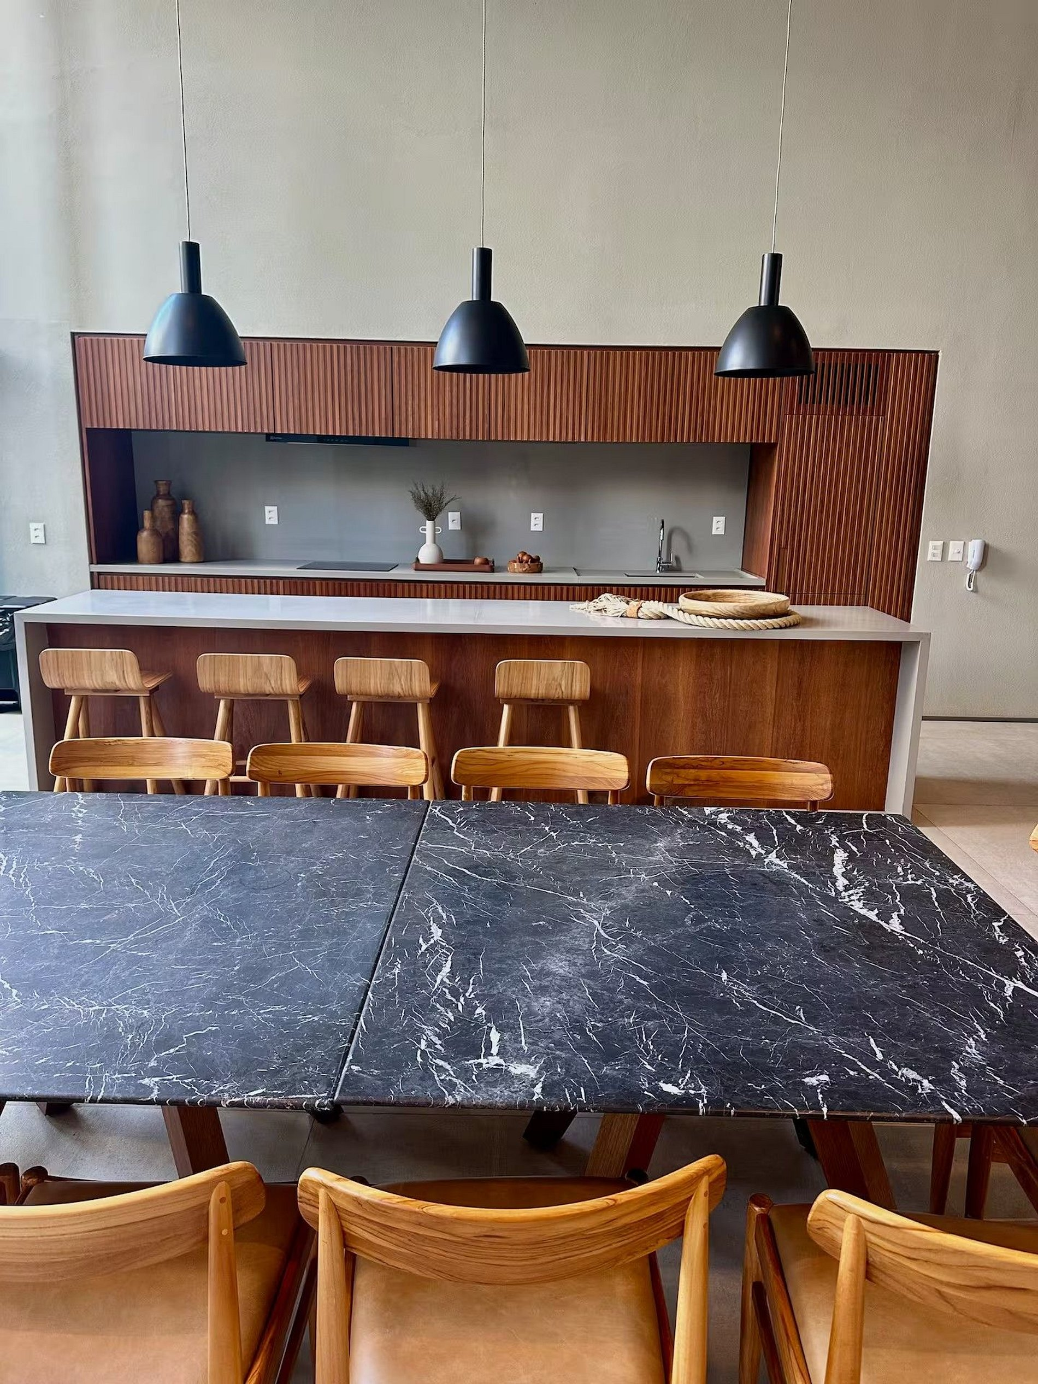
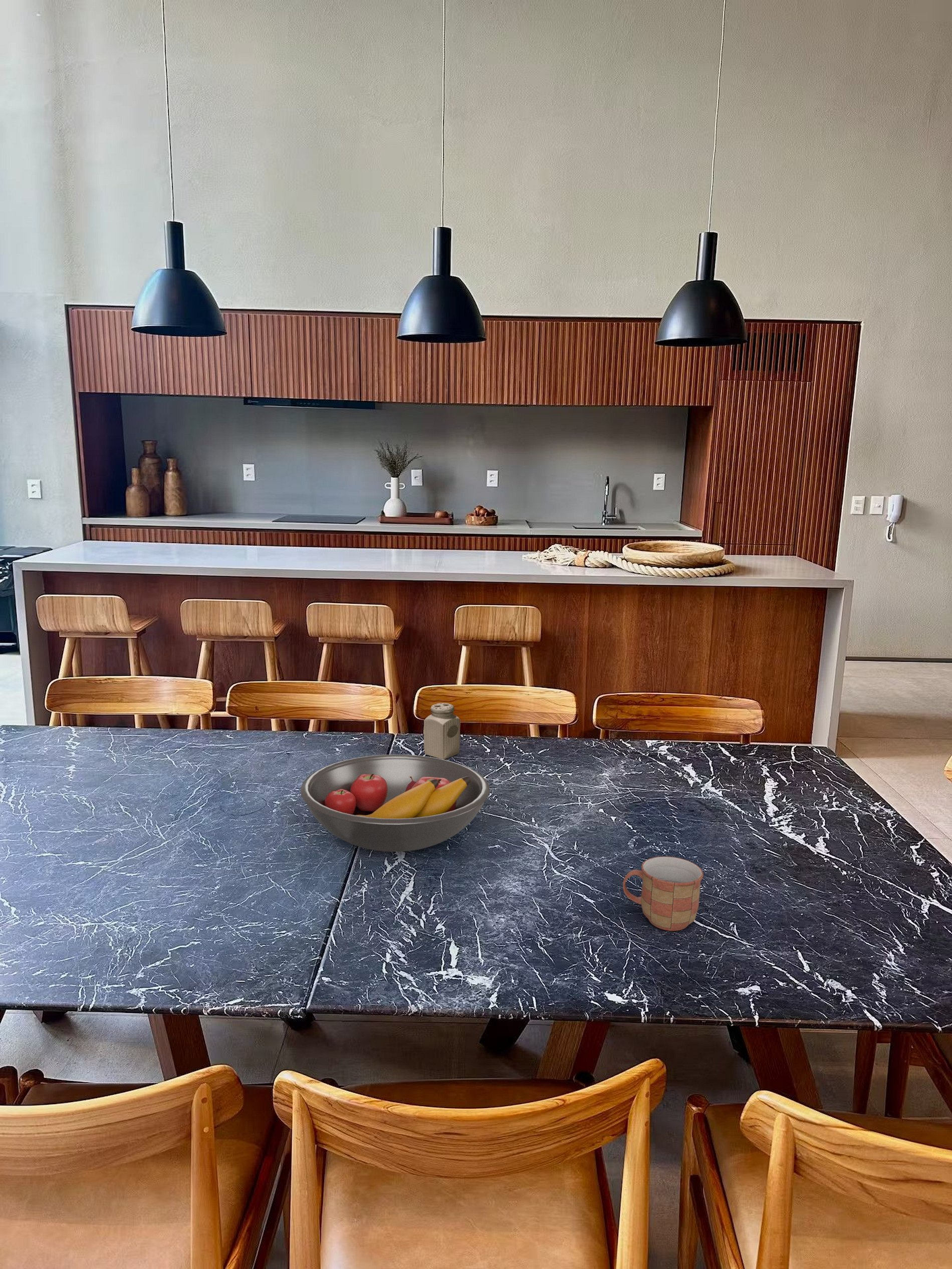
+ salt shaker [423,702,461,759]
+ fruit bowl [300,754,490,852]
+ mug [622,856,704,931]
